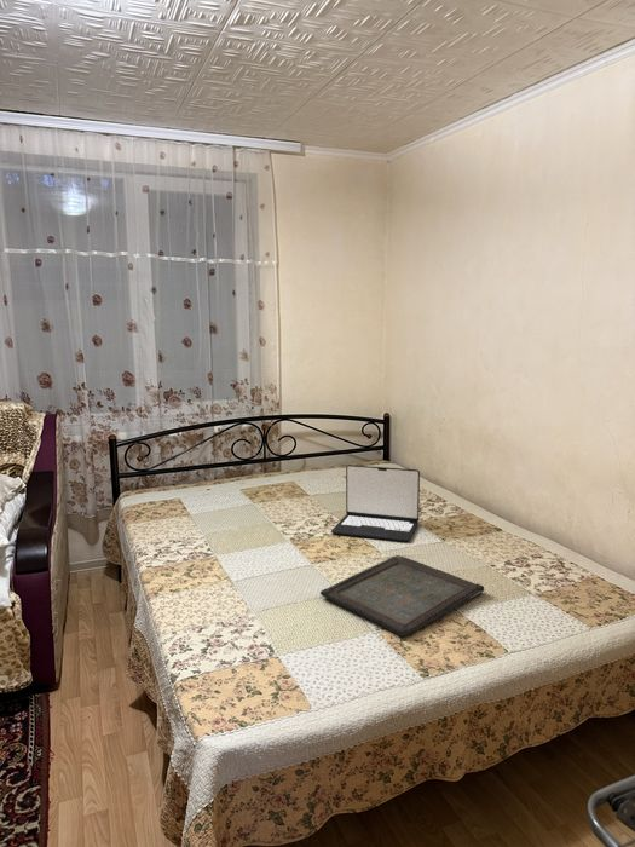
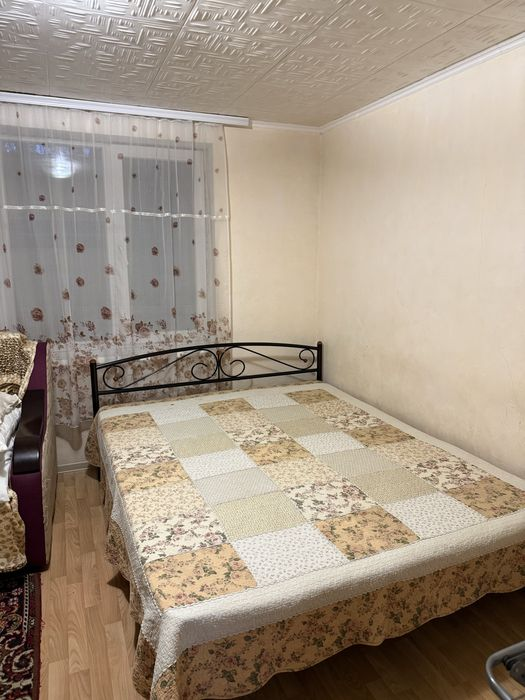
- serving tray [319,554,485,638]
- laptop [330,463,421,542]
